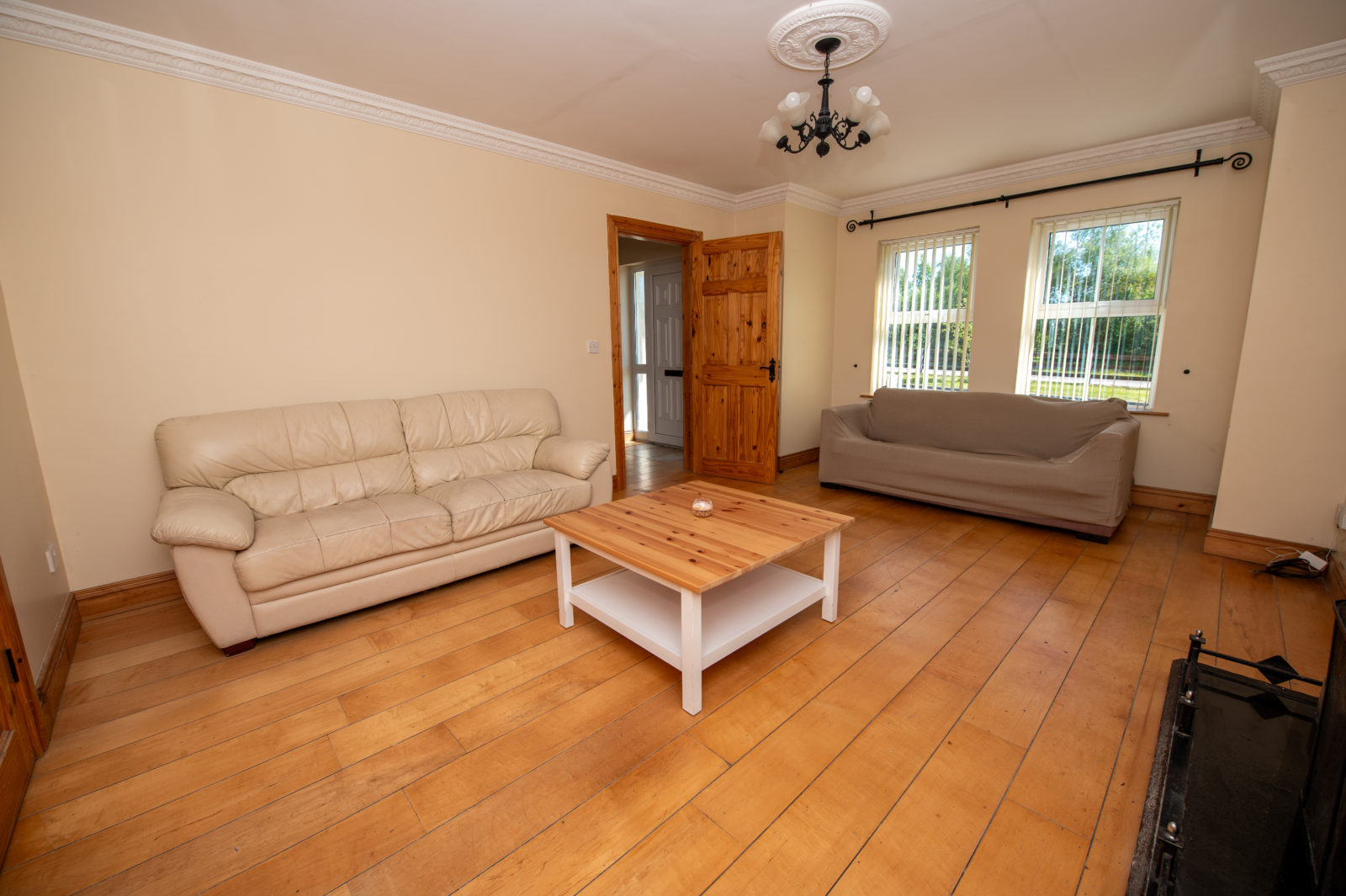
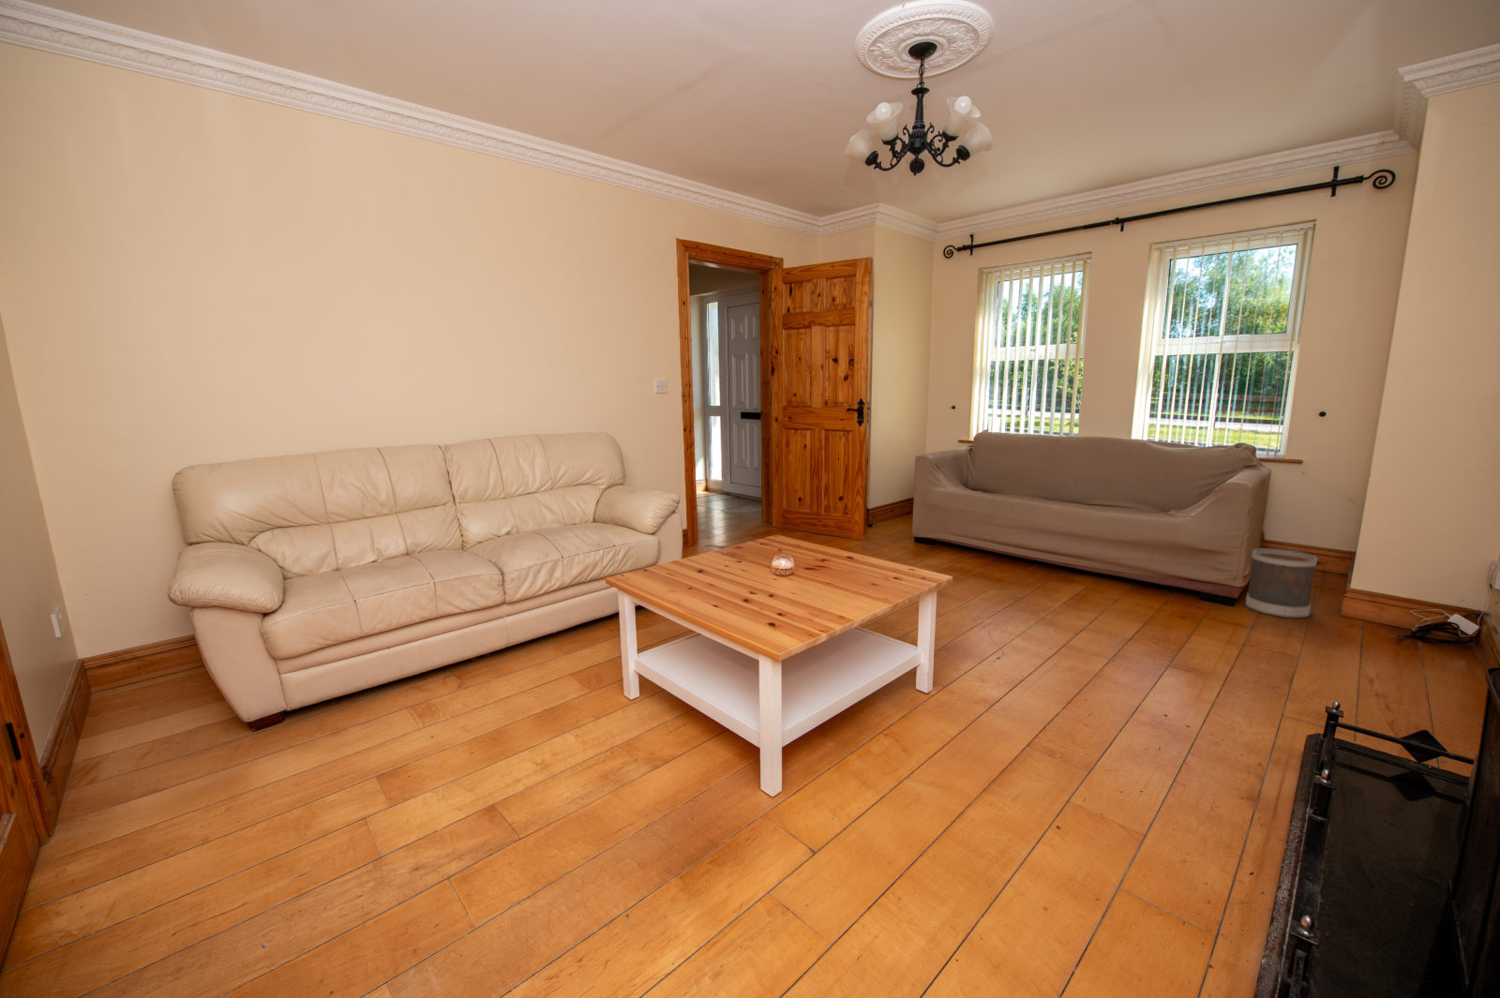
+ wastebasket [1245,547,1318,619]
